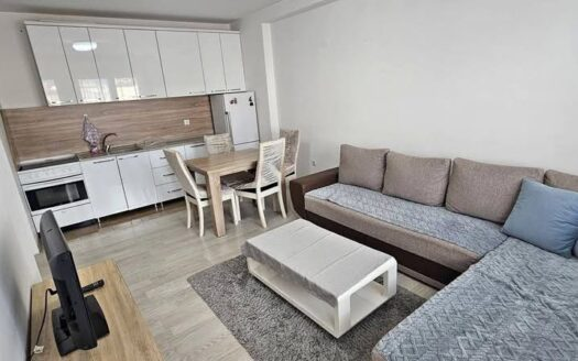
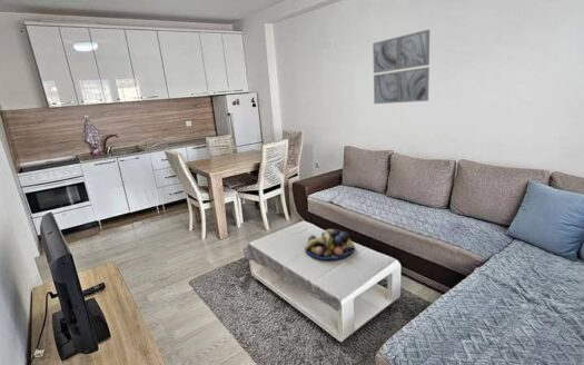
+ fruit bowl [304,228,355,260]
+ wall art [372,29,430,105]
